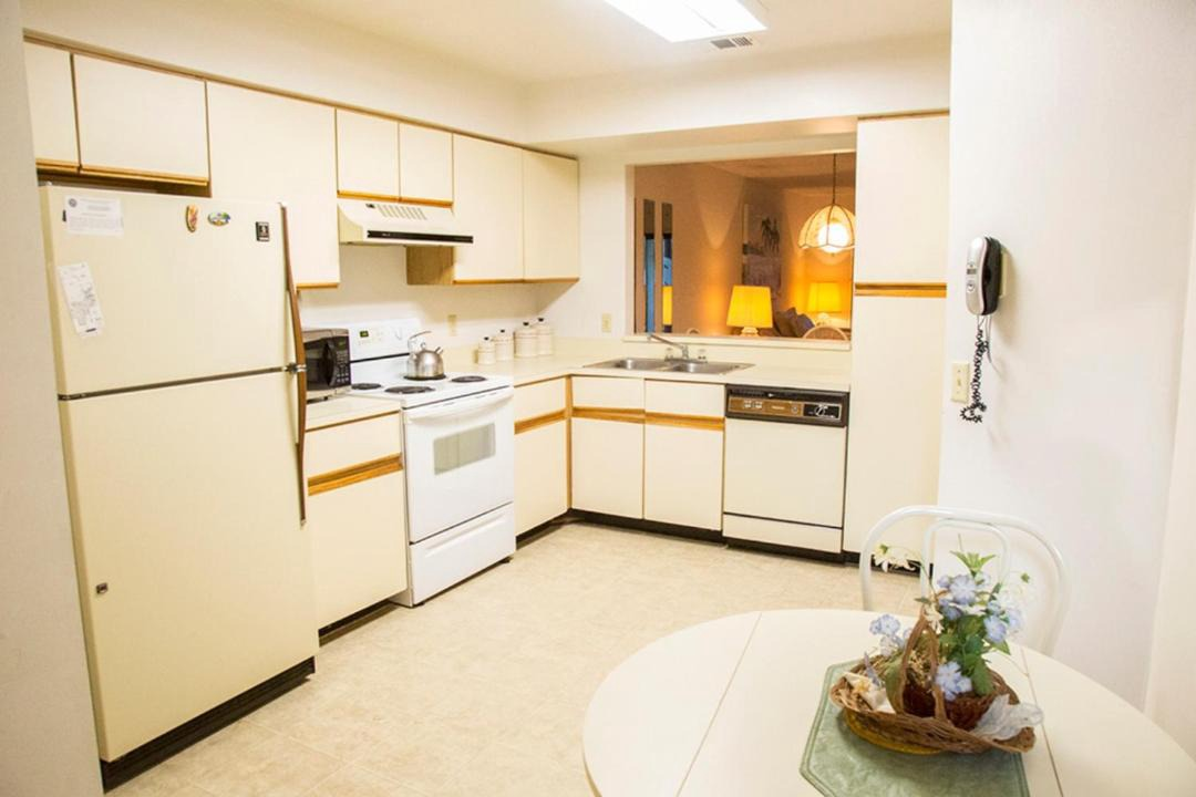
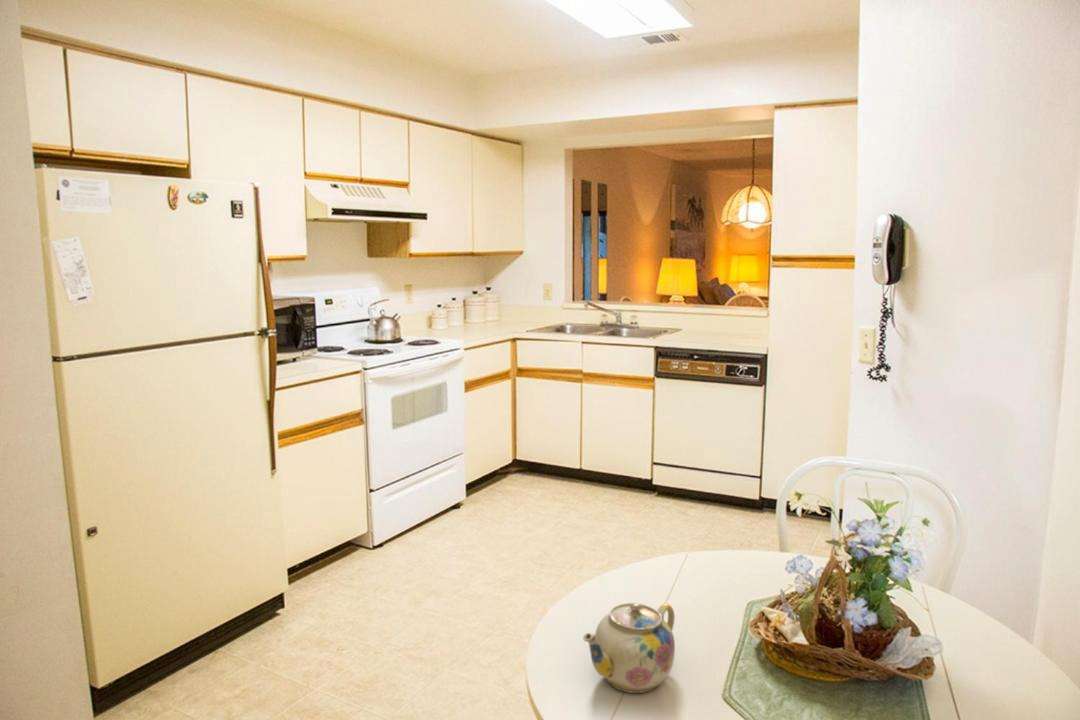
+ teapot [582,602,676,694]
